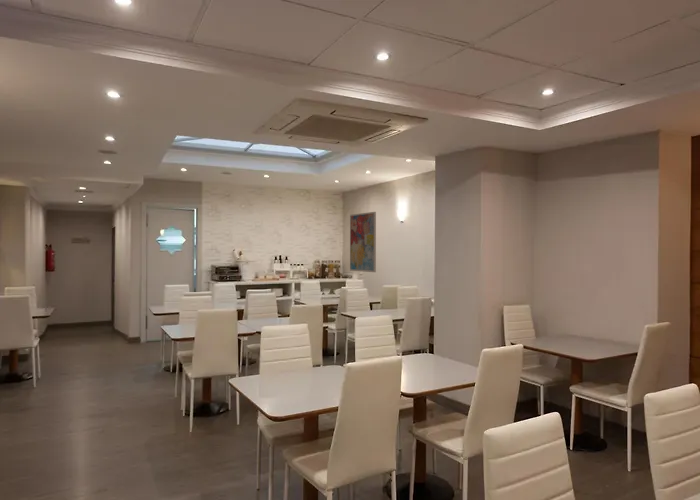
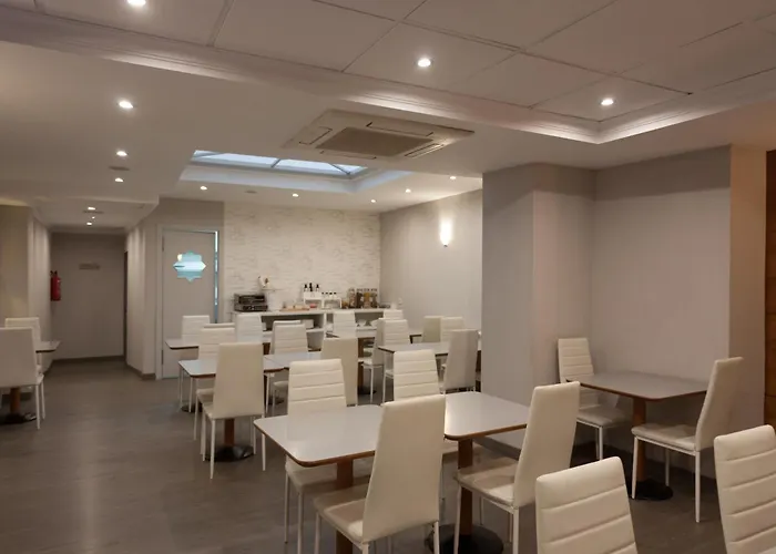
- wall art [349,211,377,273]
